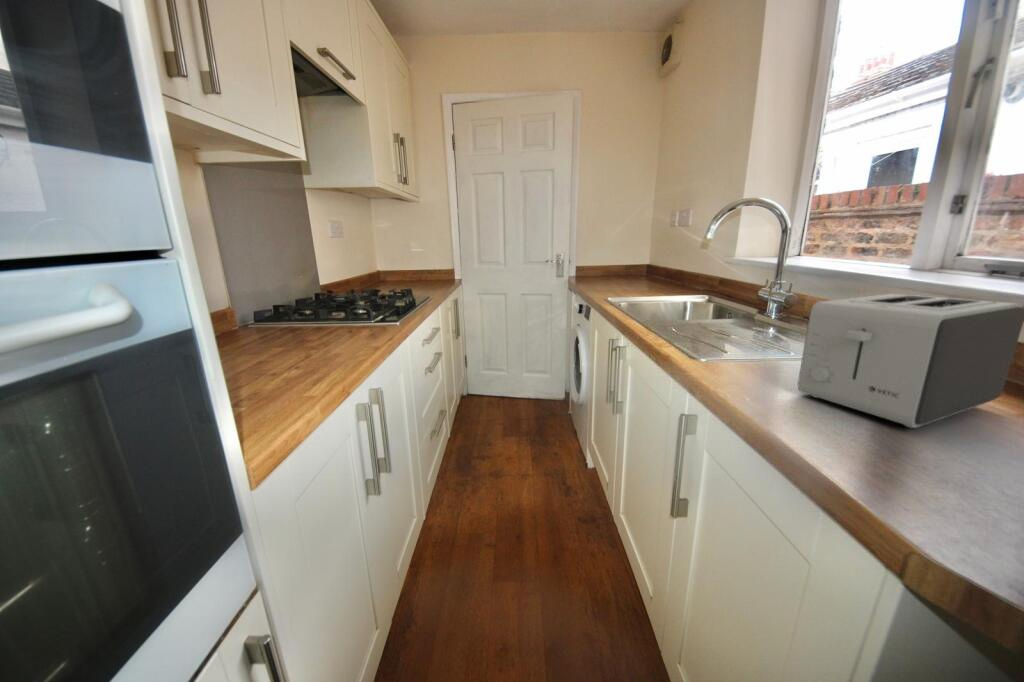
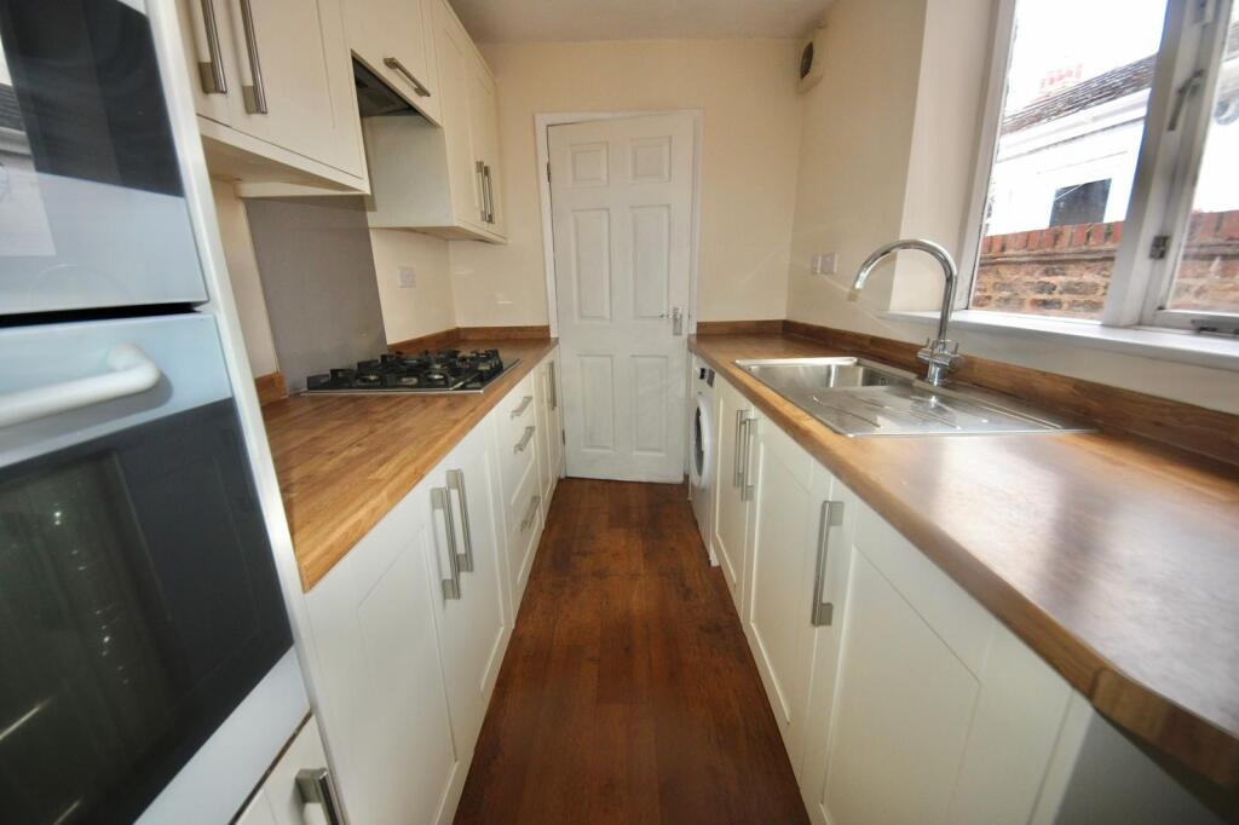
- toaster [797,293,1024,429]
